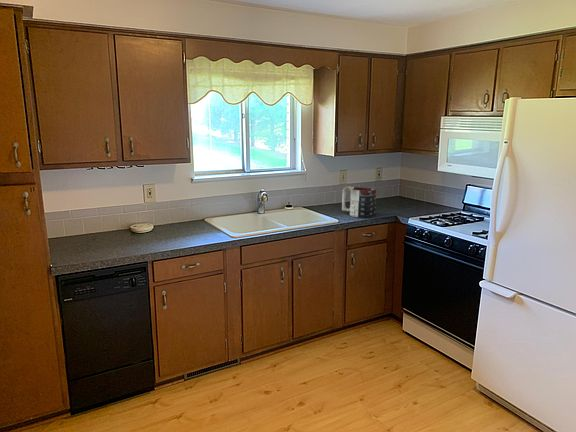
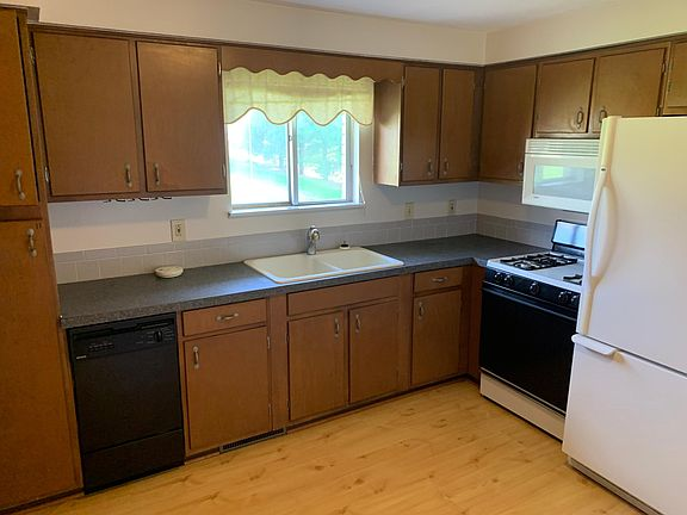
- mug [341,185,377,219]
